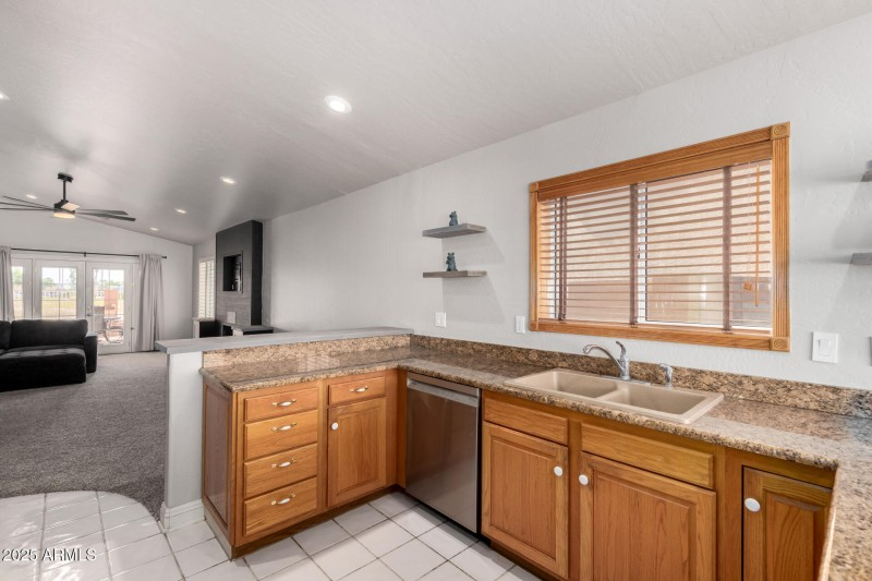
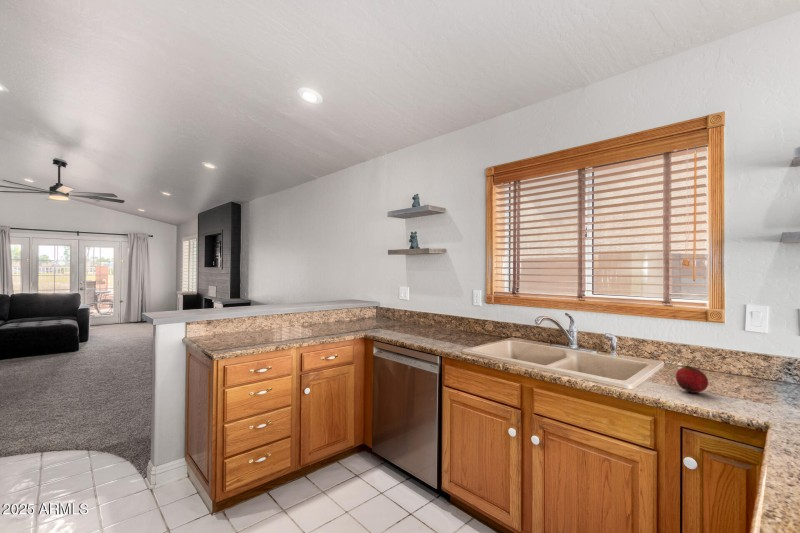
+ fruit [675,364,709,394]
